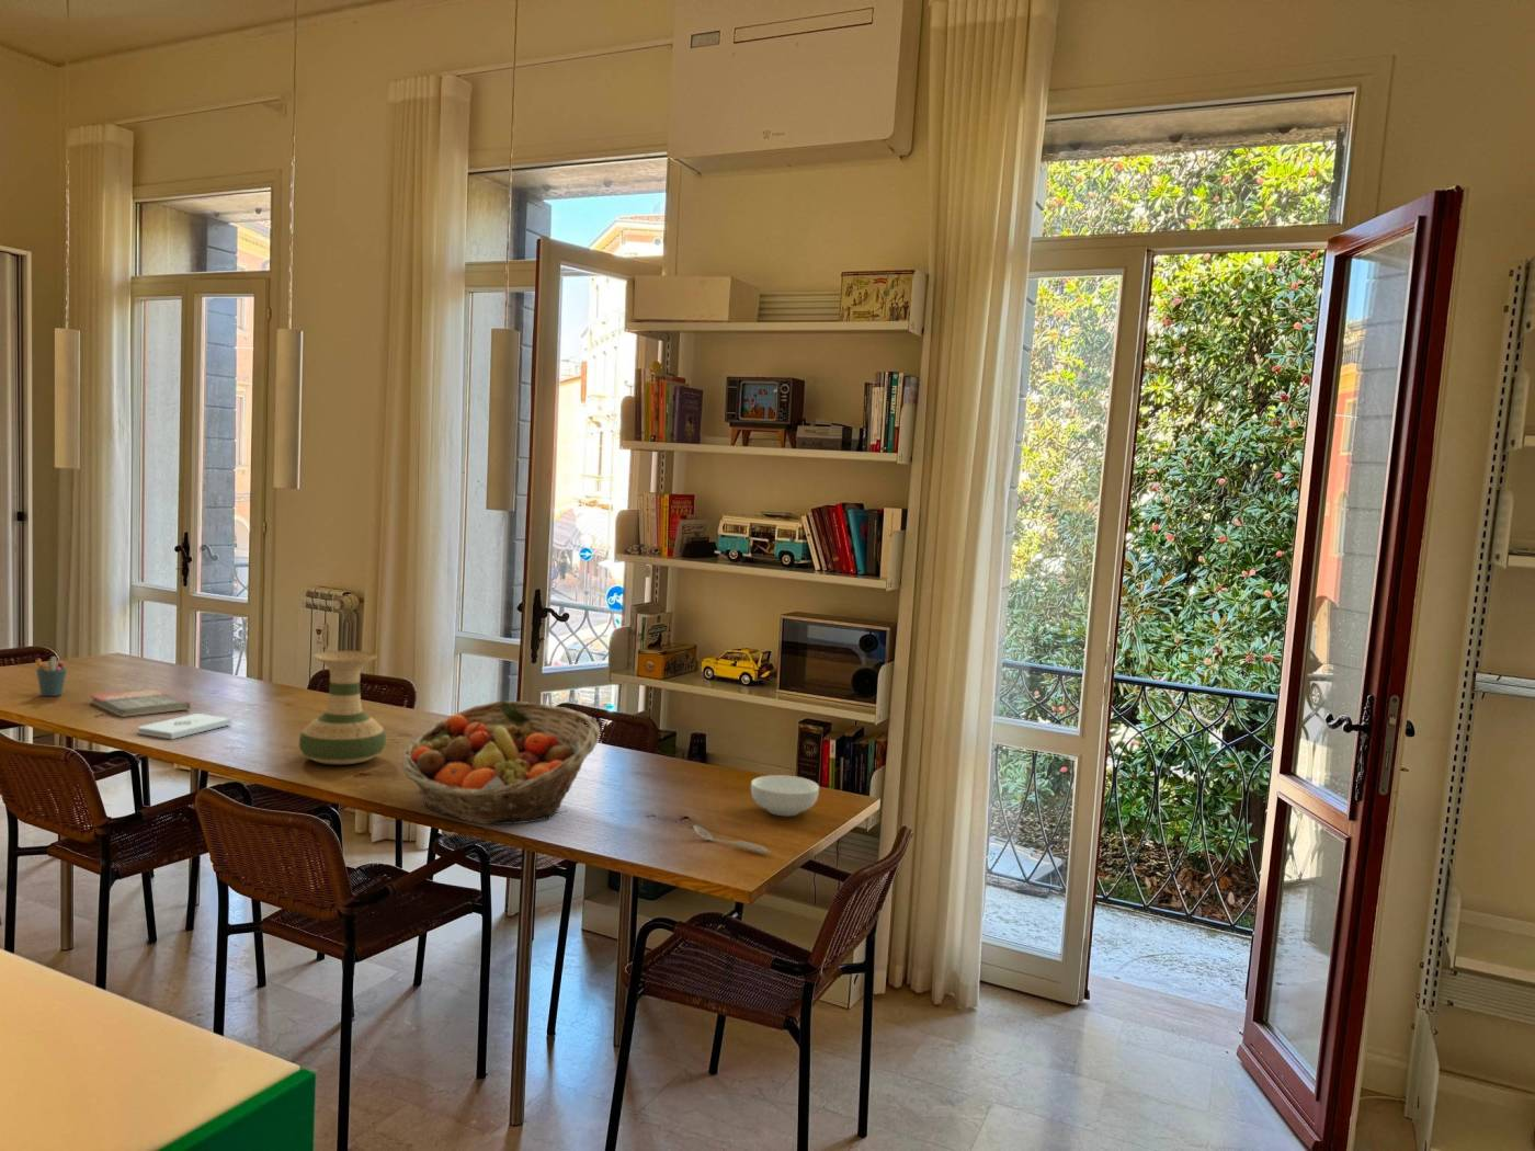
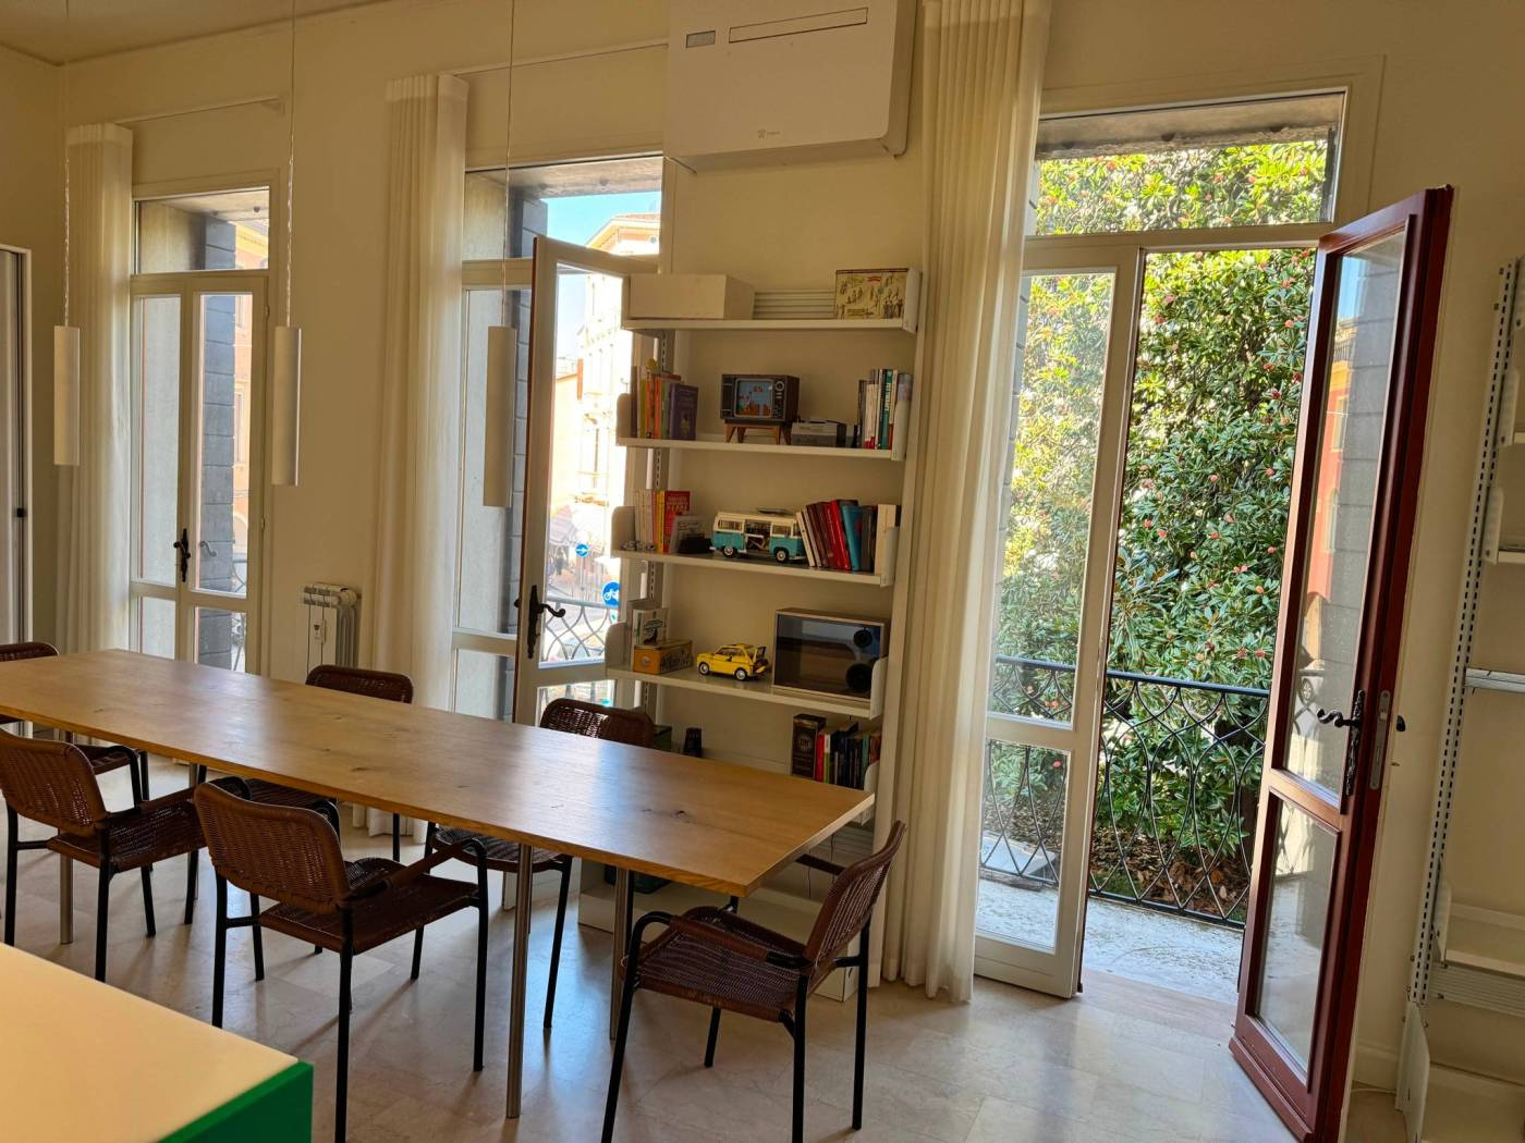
- spoon [691,825,772,854]
- vase [299,650,387,765]
- notepad [137,712,232,740]
- pen holder [34,655,68,698]
- book [88,688,191,718]
- cereal bowl [749,774,821,816]
- fruit basket [401,699,601,826]
